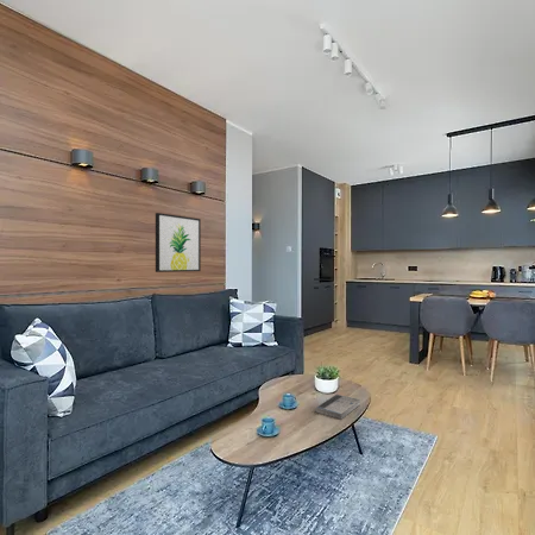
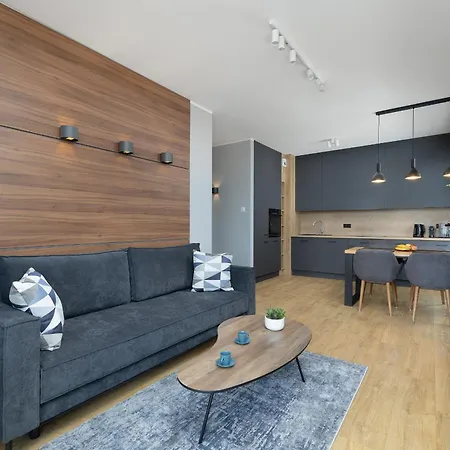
- book [314,394,361,420]
- wall art [155,212,202,273]
